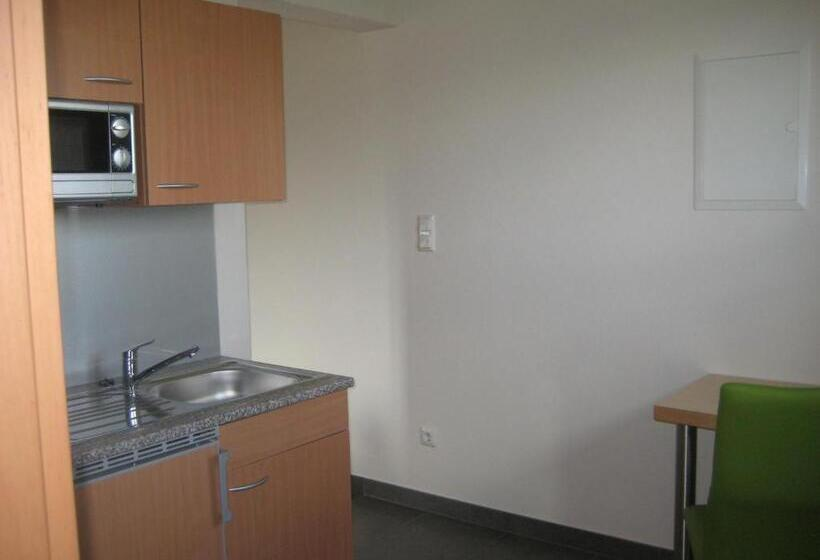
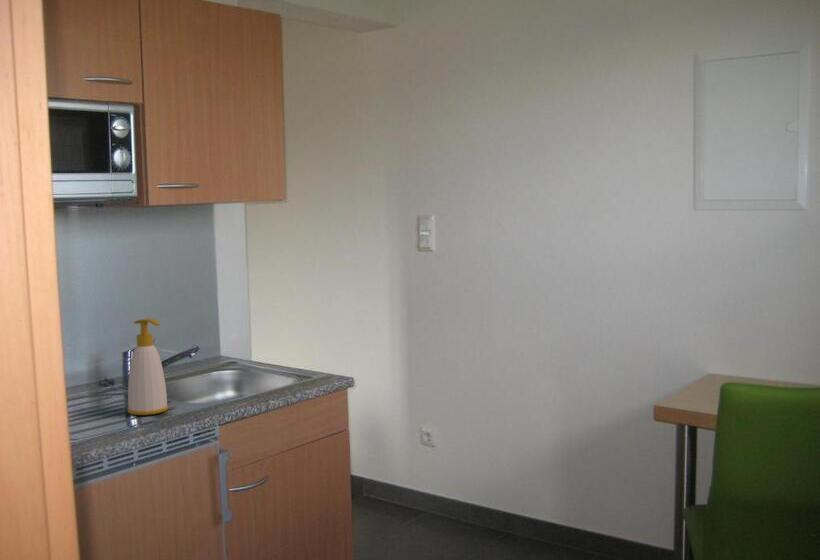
+ soap bottle [126,317,169,416]
